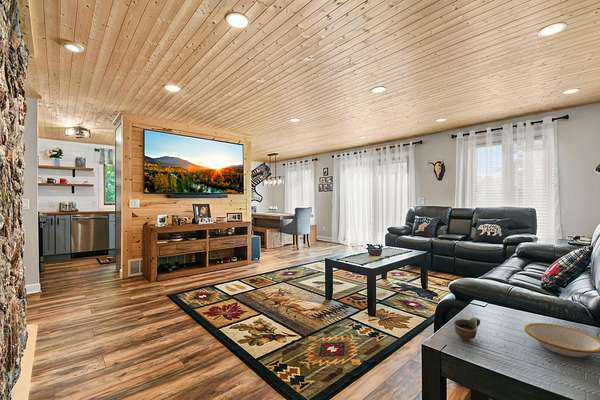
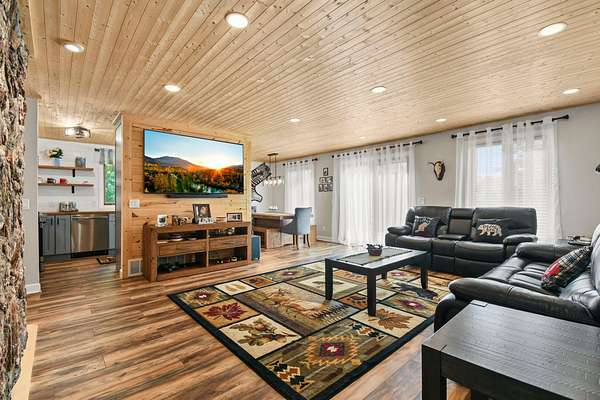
- bowl [523,322,600,358]
- cup [453,316,481,341]
